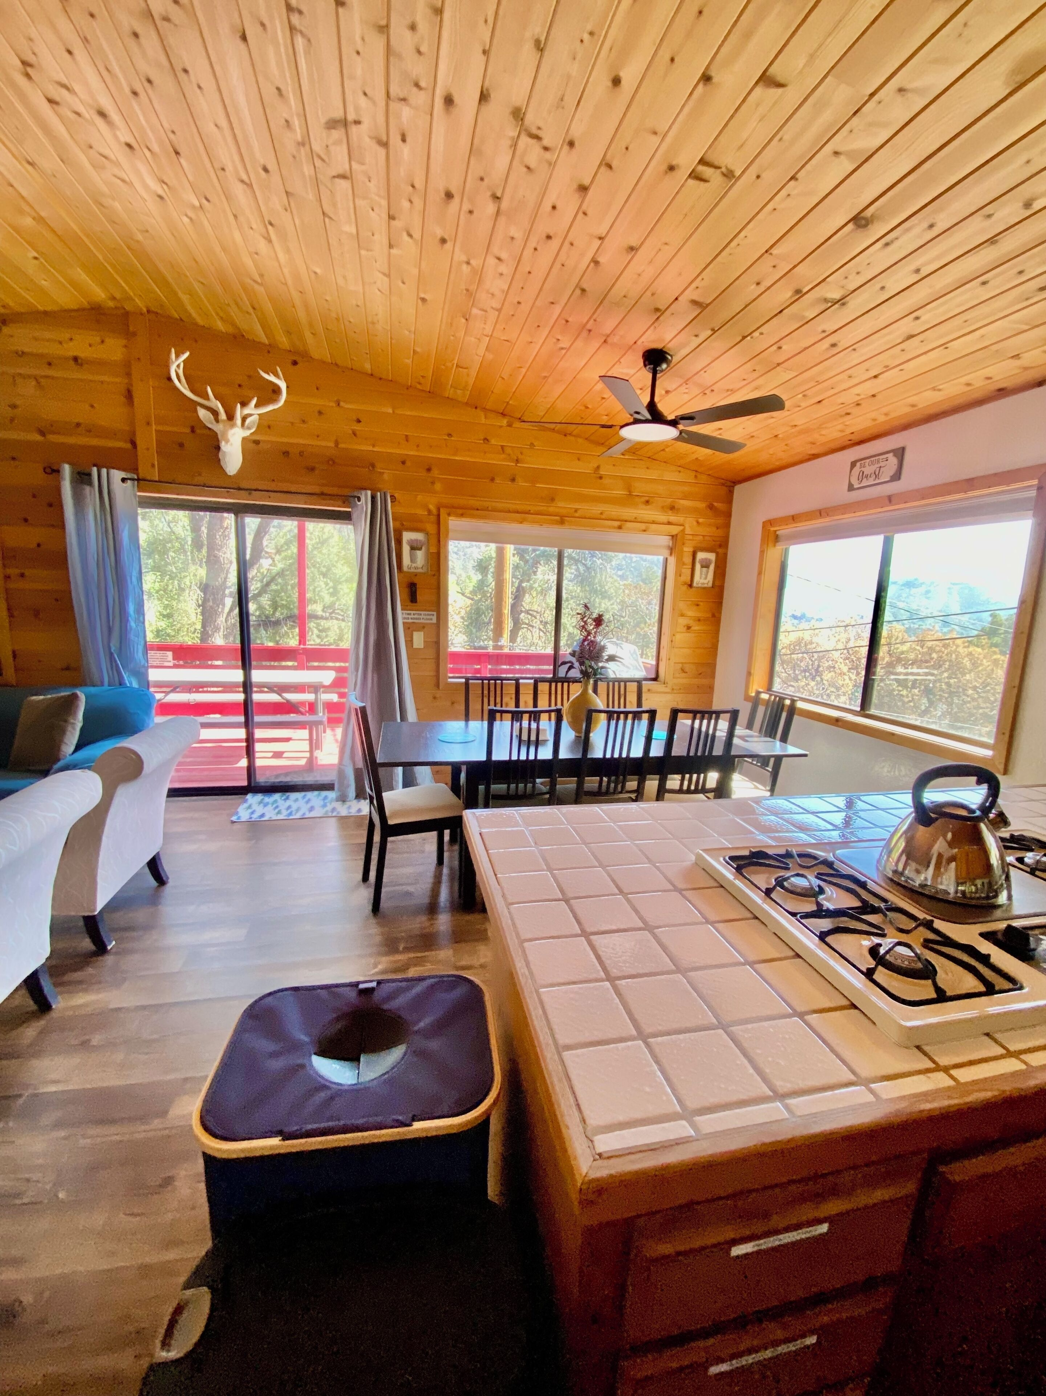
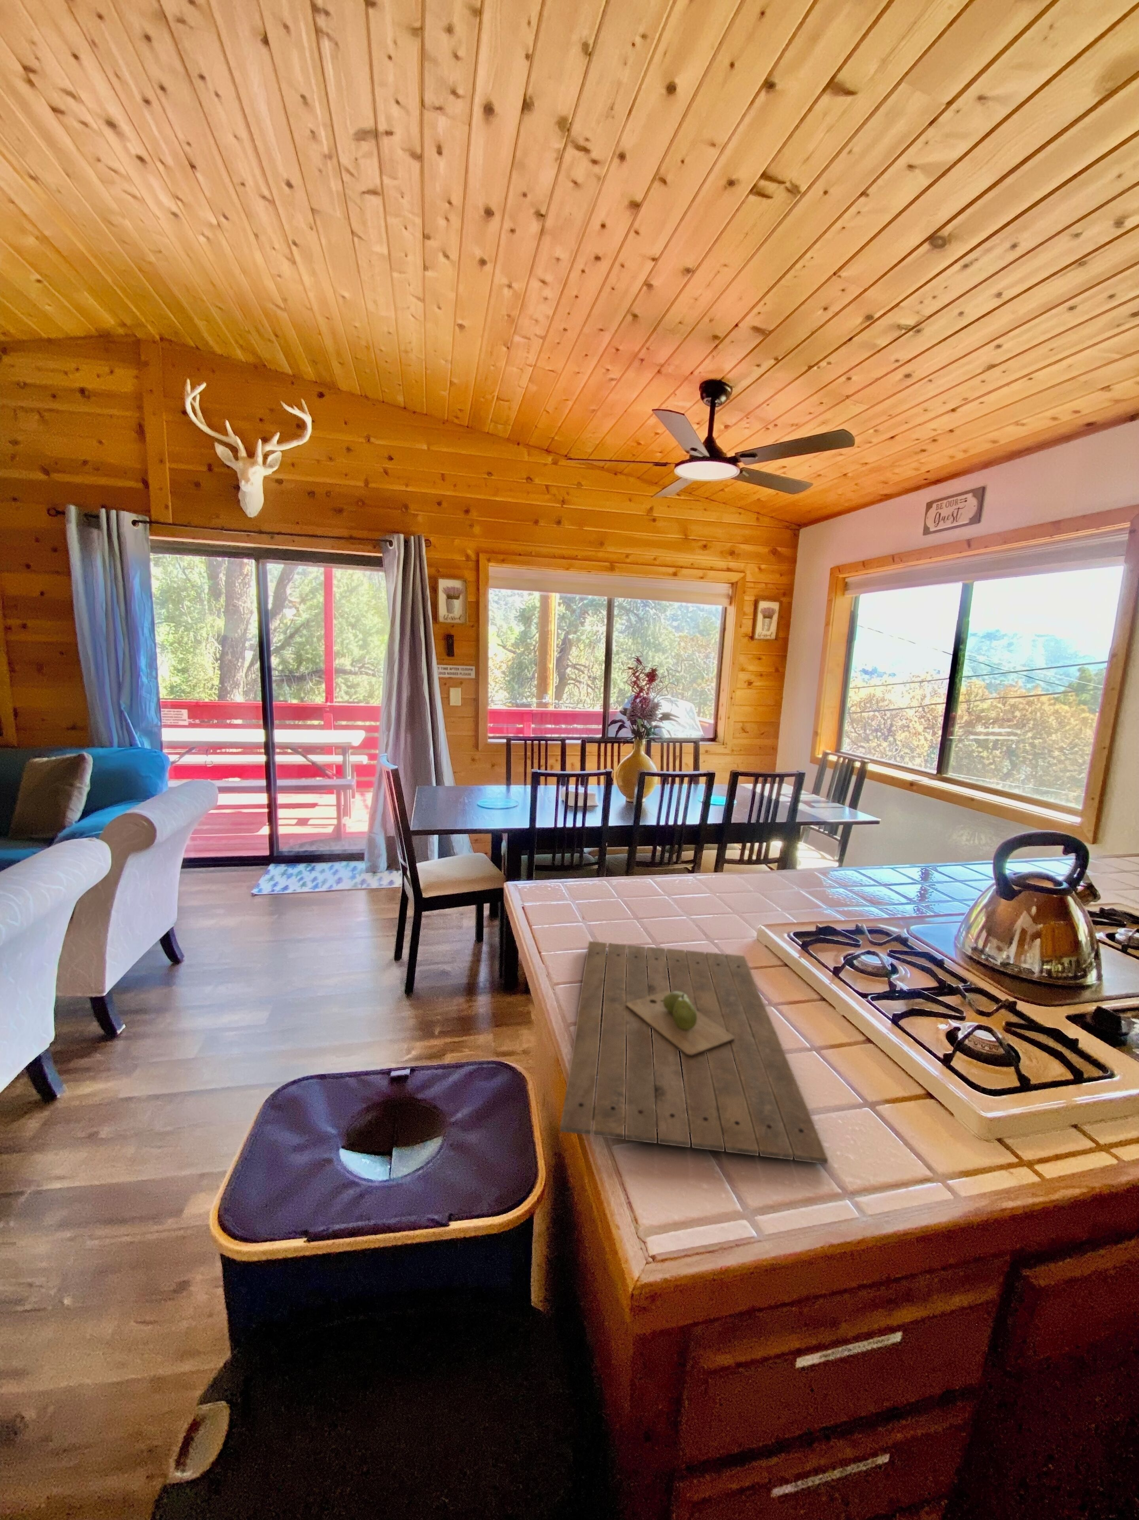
+ cutting board [560,941,829,1165]
